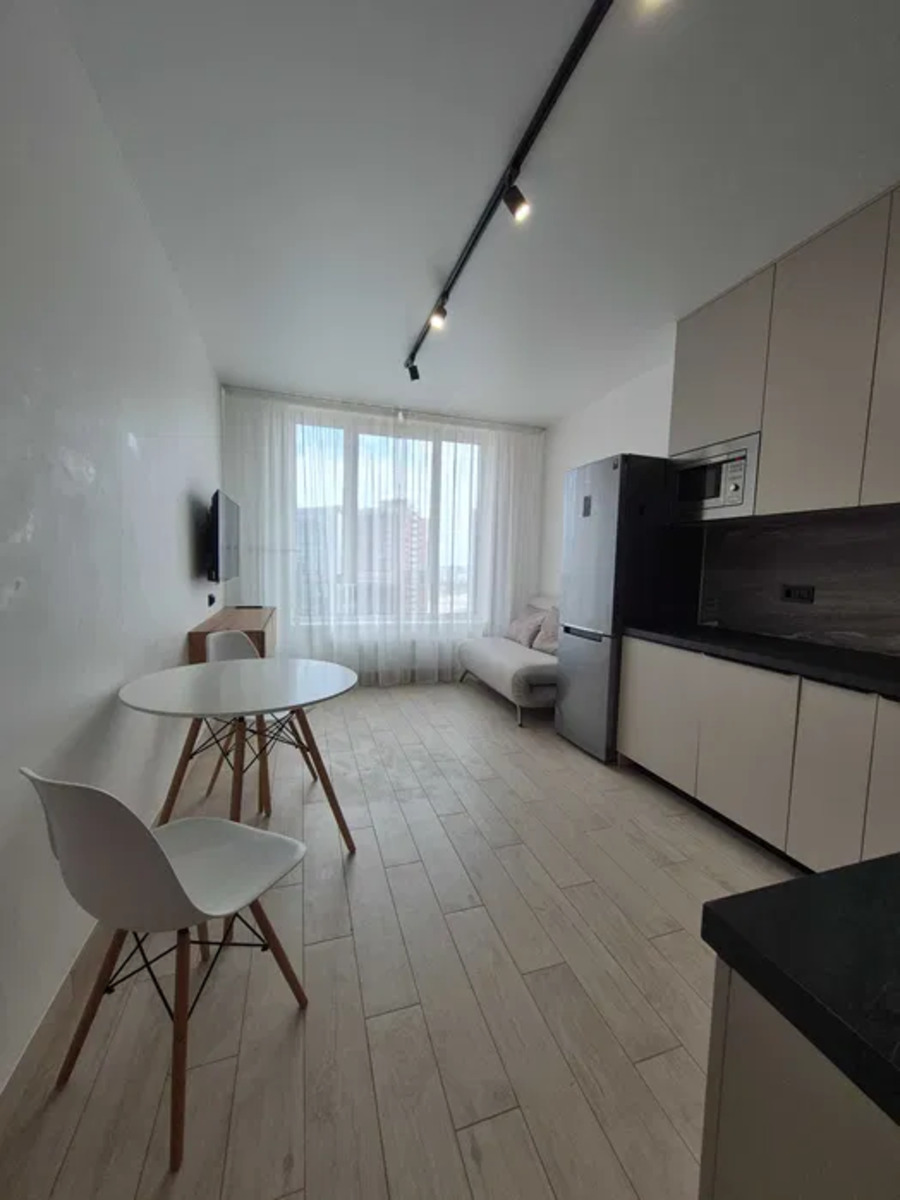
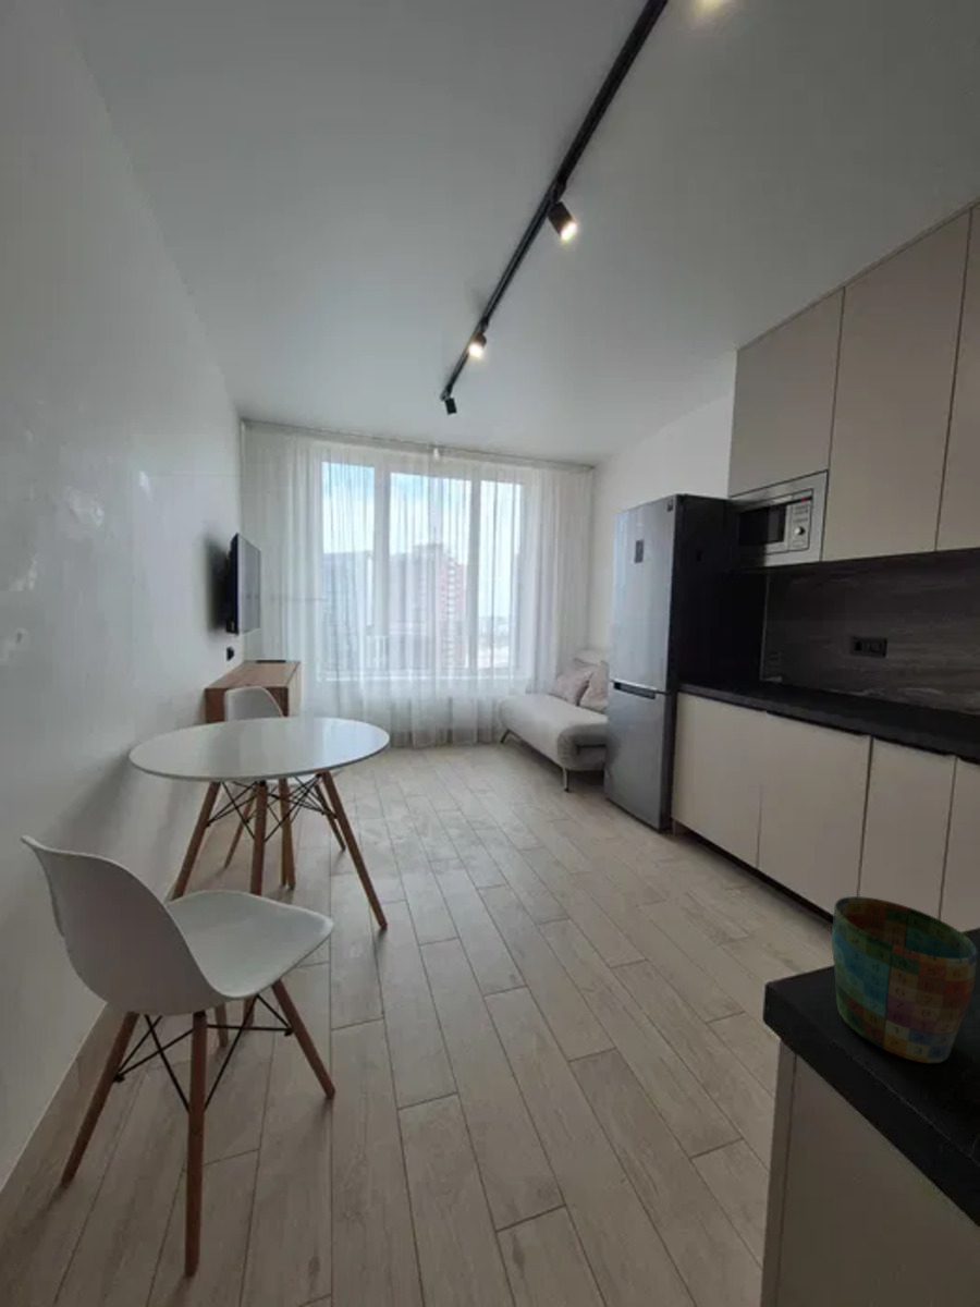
+ mug [831,895,979,1064]
